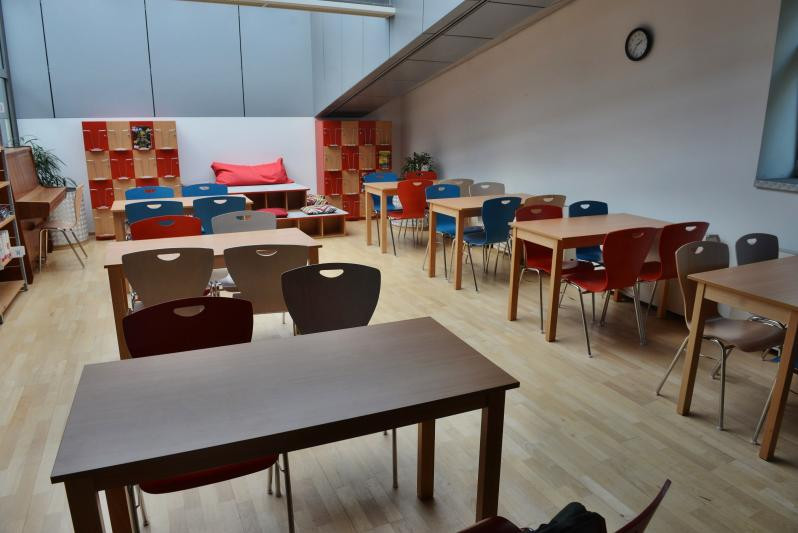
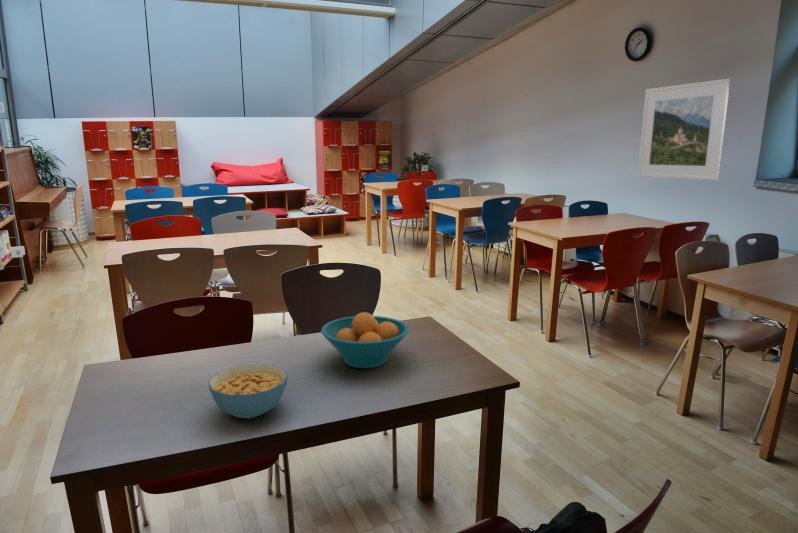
+ cereal bowl [207,363,289,419]
+ fruit bowl [320,311,410,369]
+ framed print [637,78,732,181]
